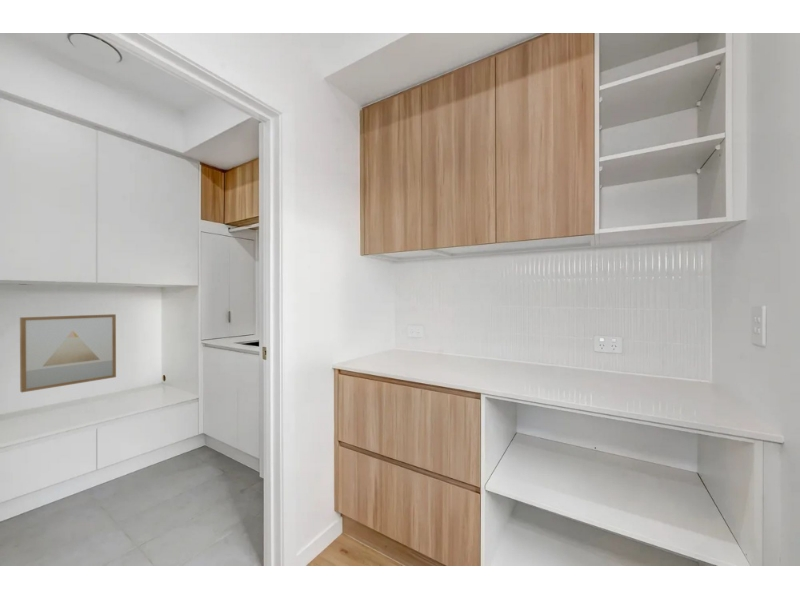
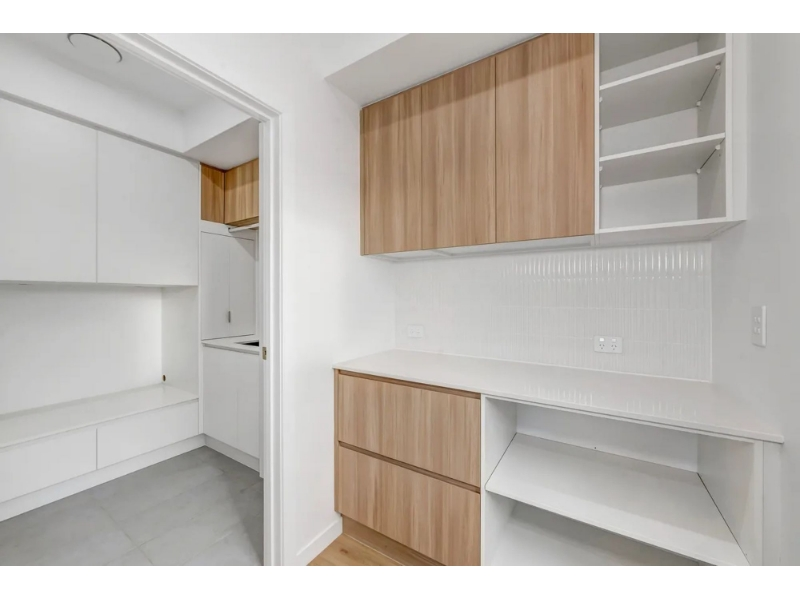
- wall art [19,313,117,393]
